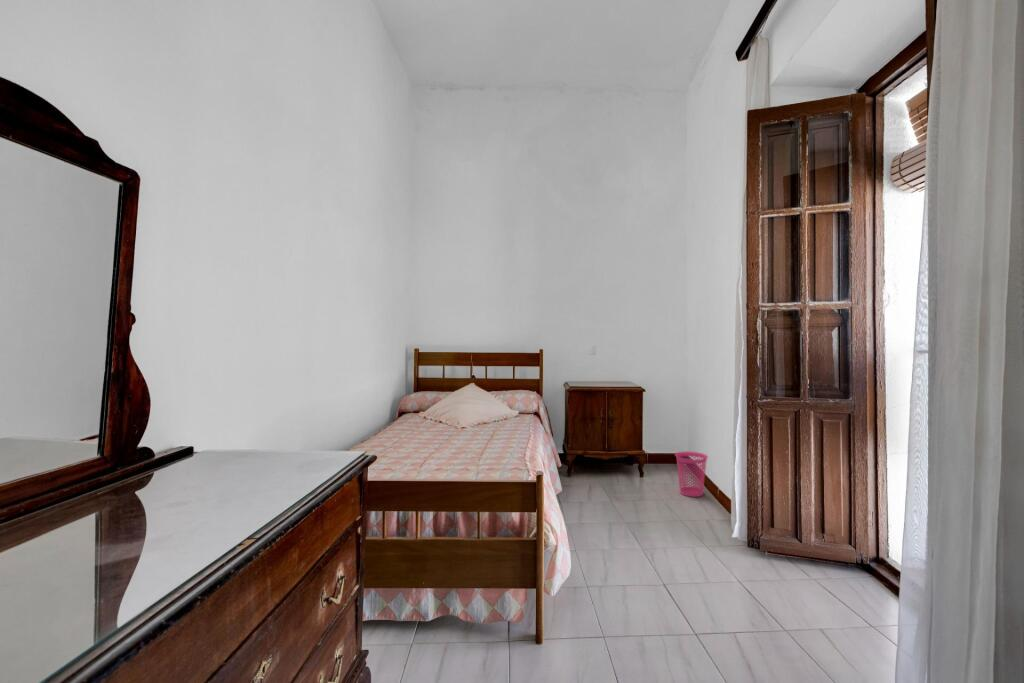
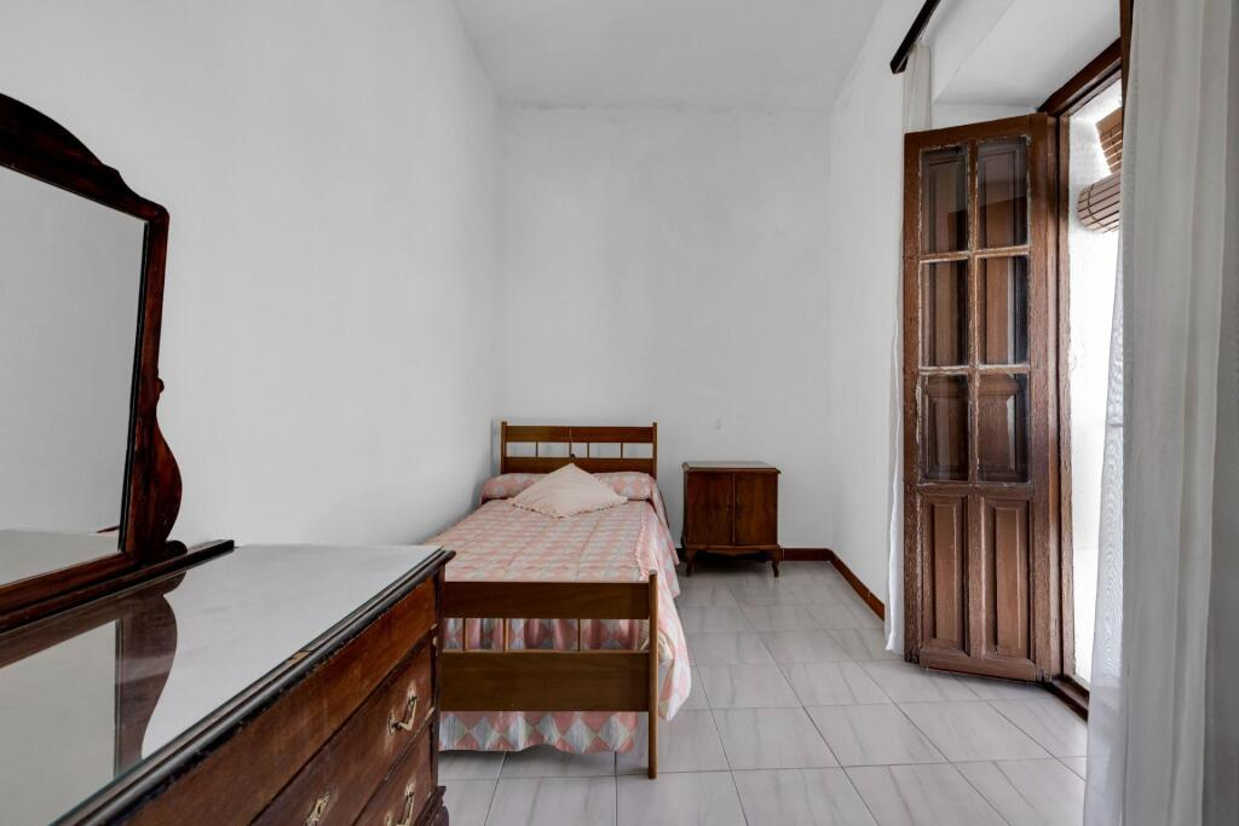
- waste basket [674,450,709,498]
